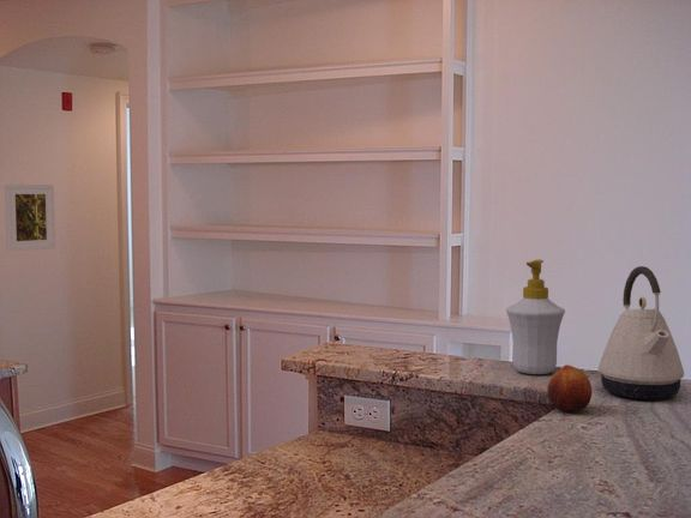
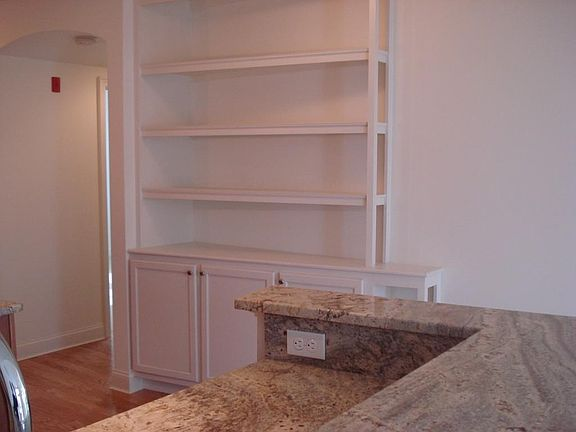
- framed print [4,183,56,253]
- kettle [597,265,685,400]
- soap bottle [505,258,566,375]
- fruit [546,363,593,411]
